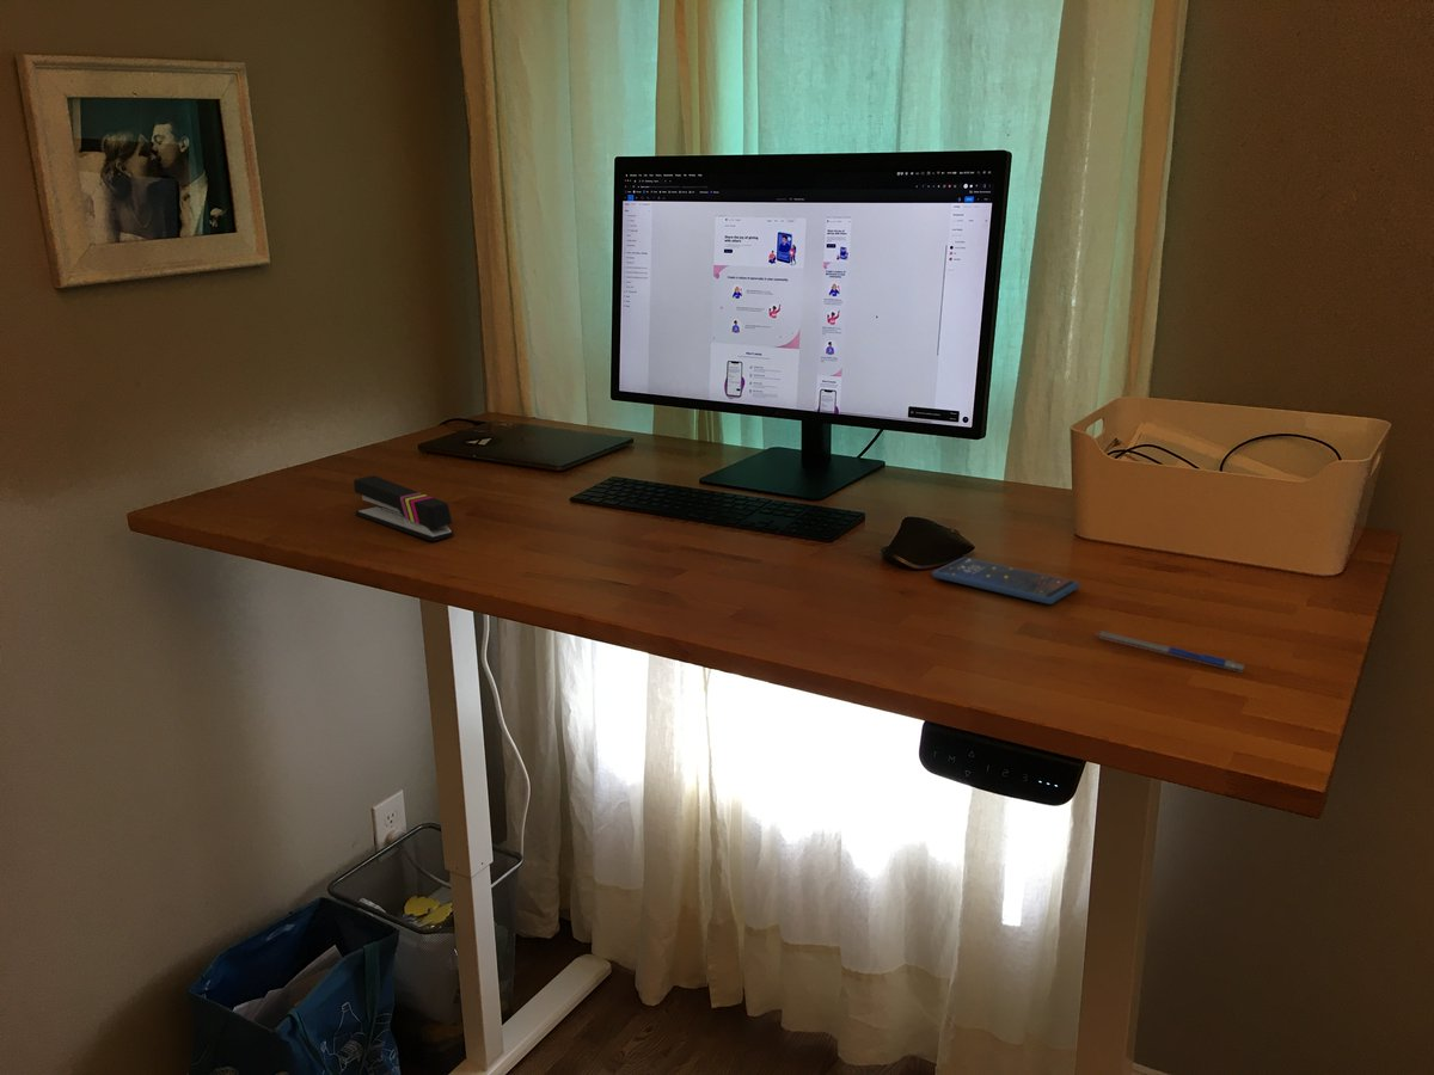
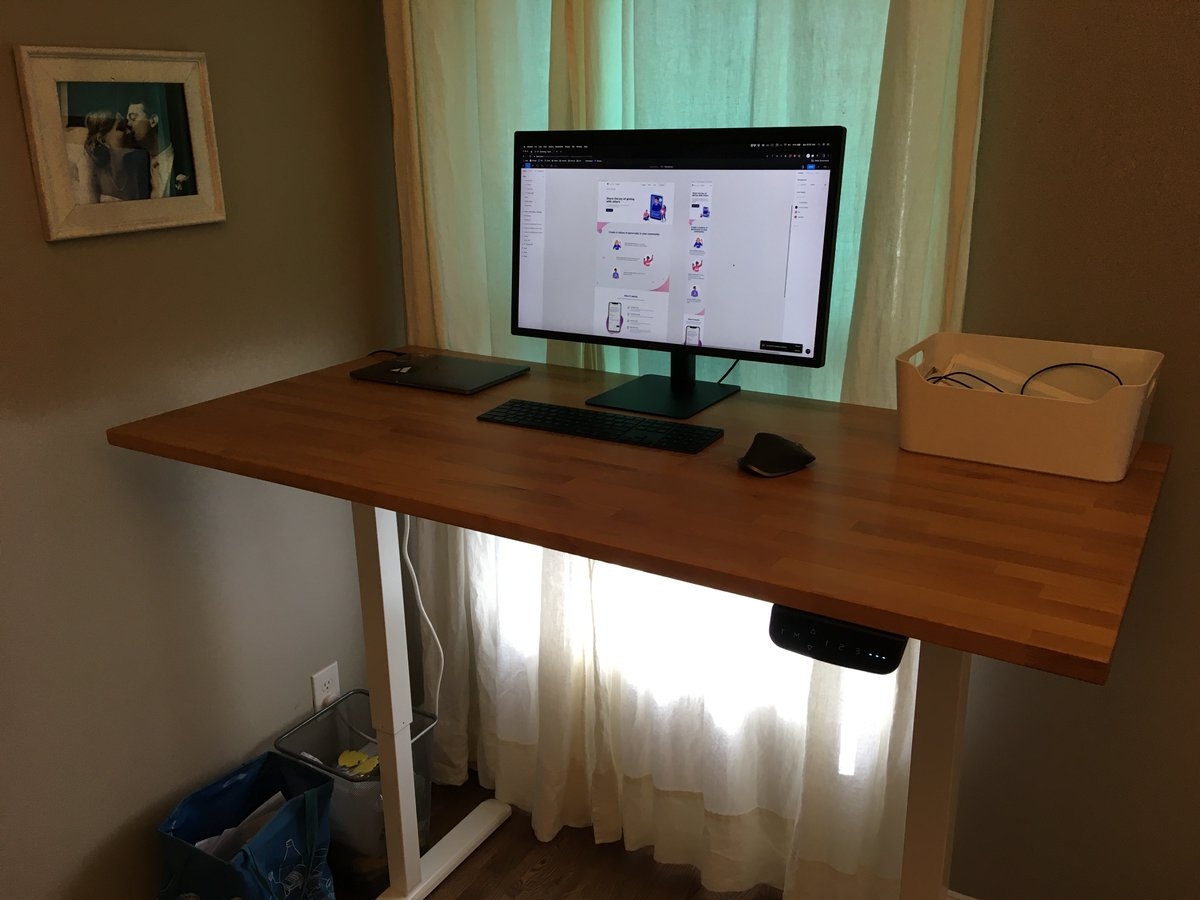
- stapler [353,474,455,542]
- pen [1095,629,1246,672]
- smartphone [931,557,1081,606]
